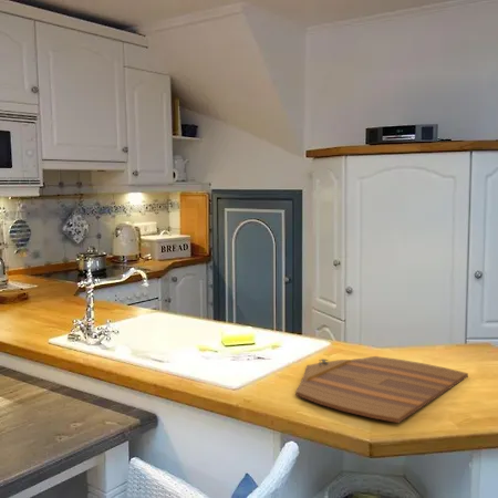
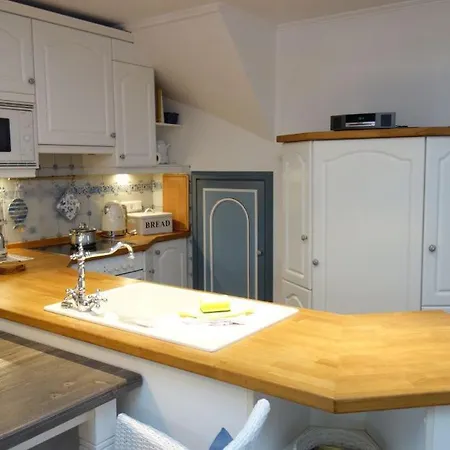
- cutting board [294,355,469,424]
